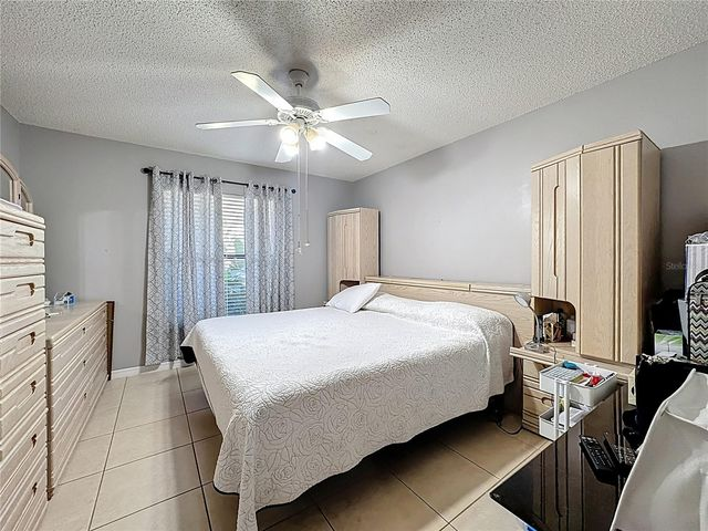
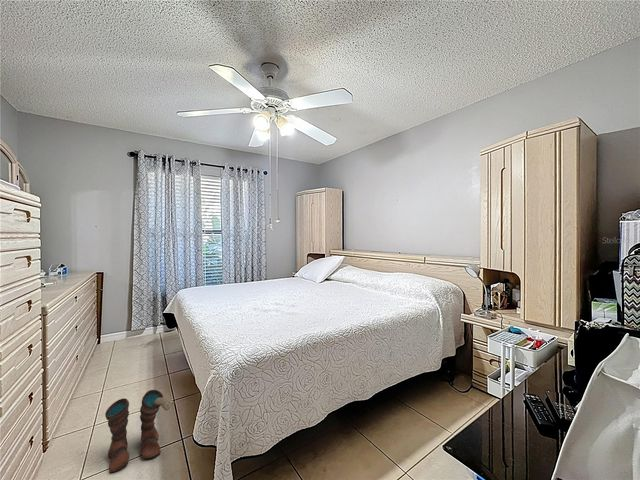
+ boots [104,389,175,475]
